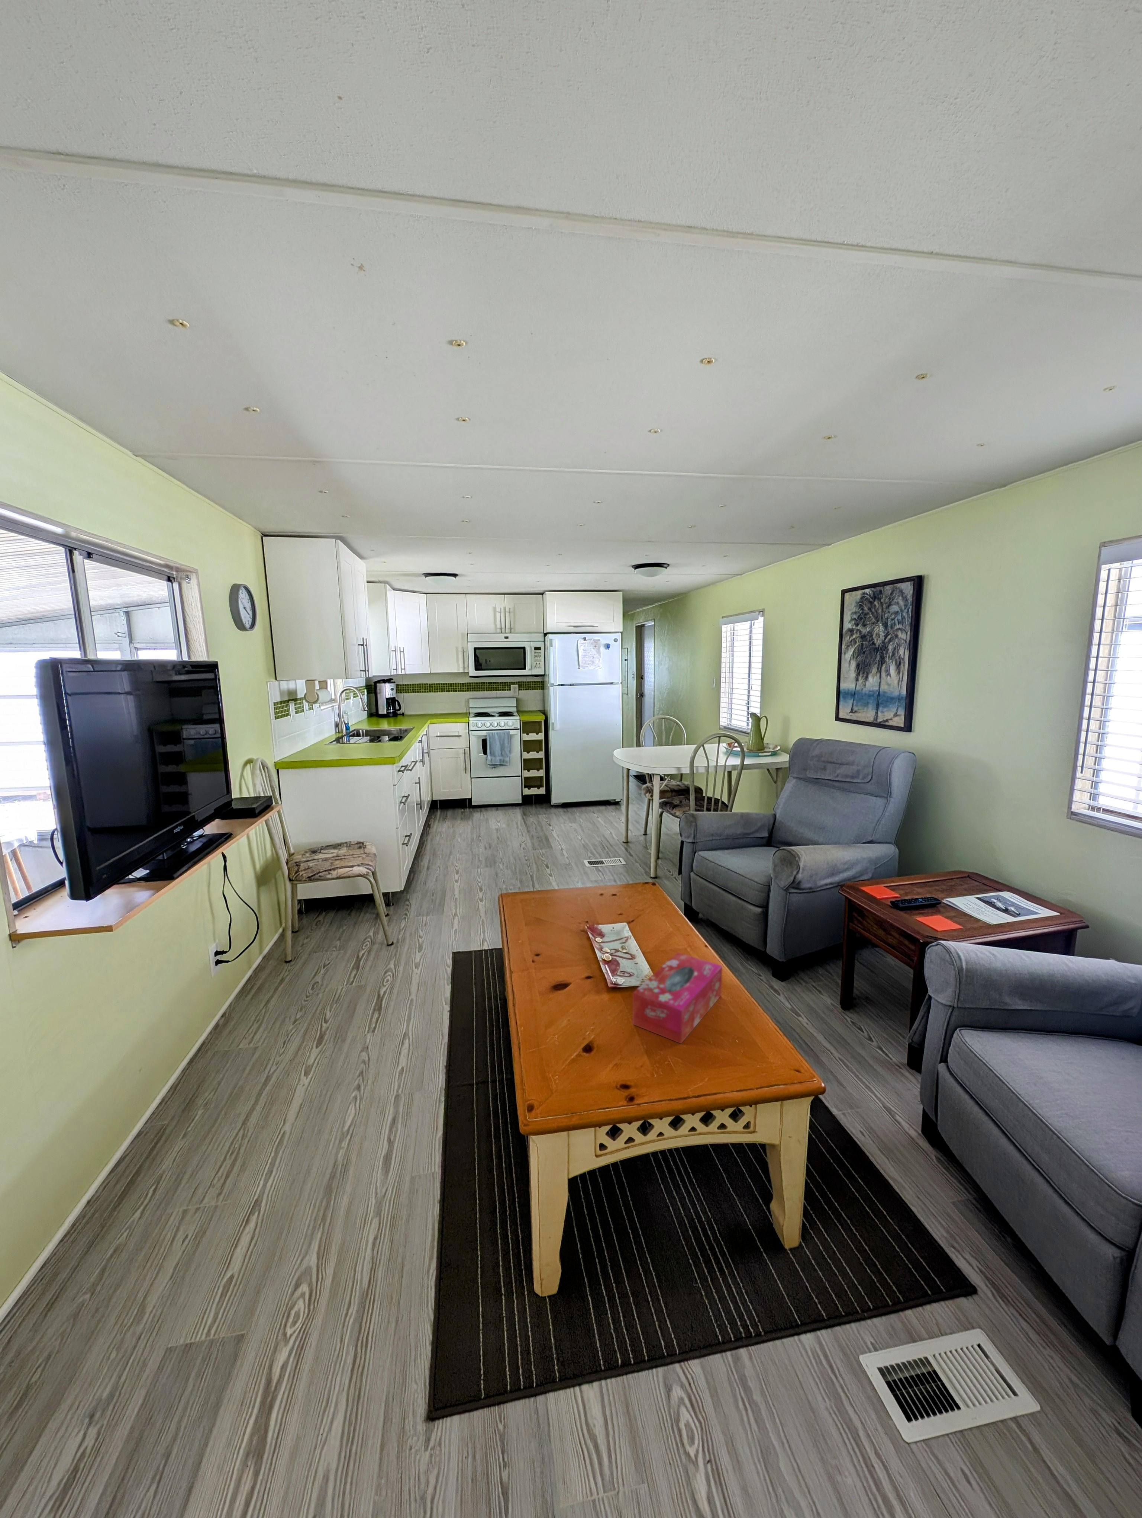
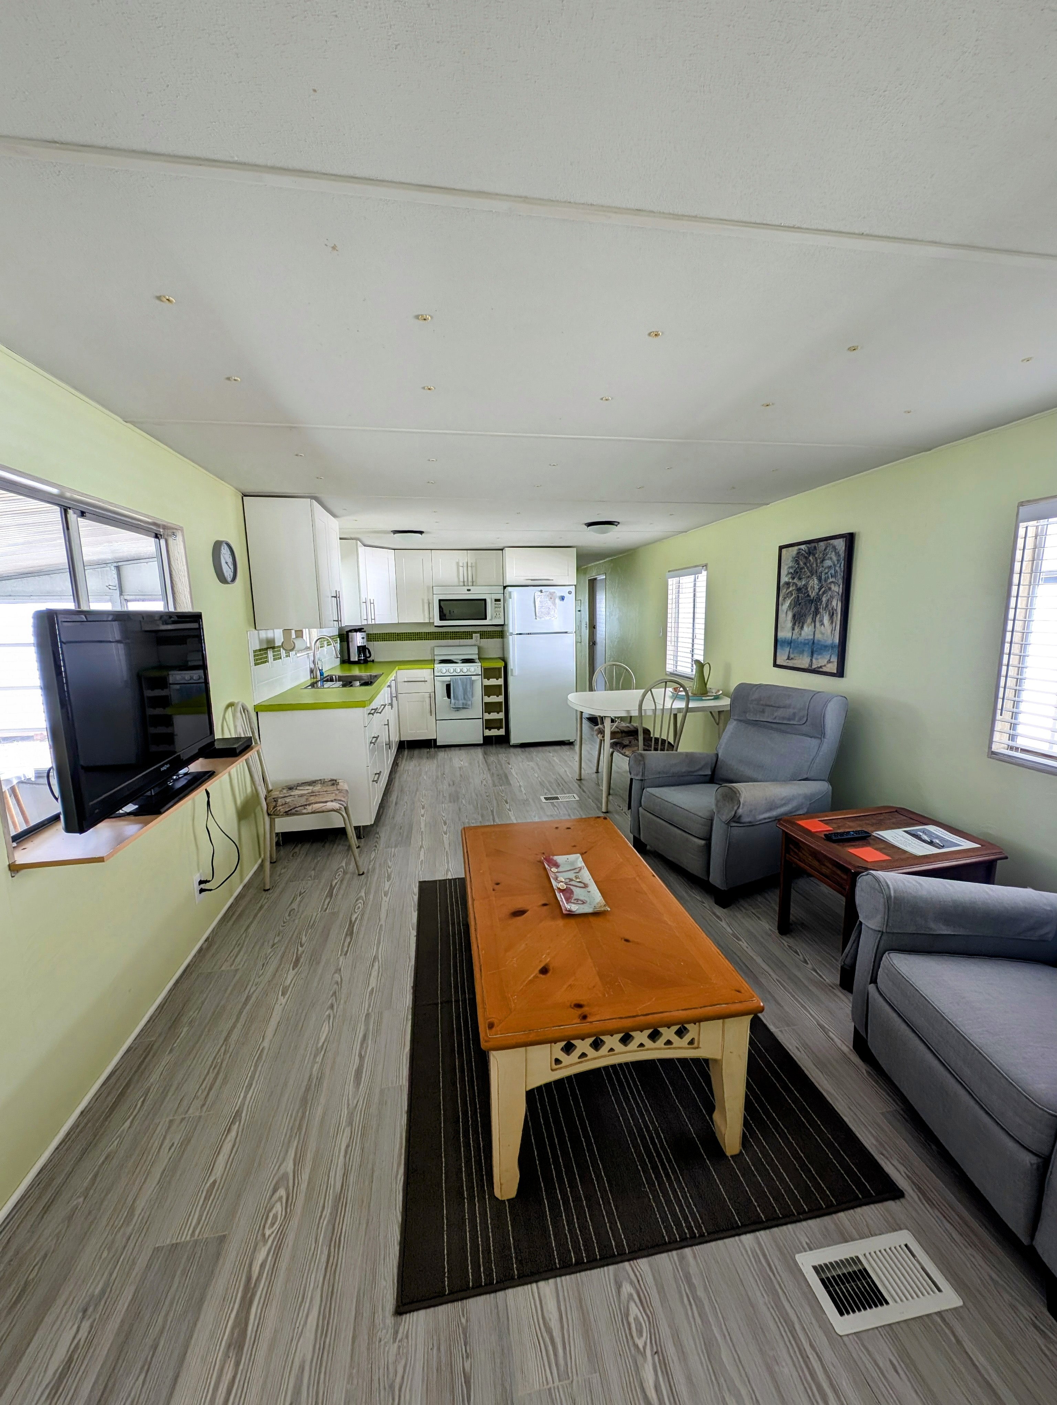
- tissue box [632,952,722,1044]
